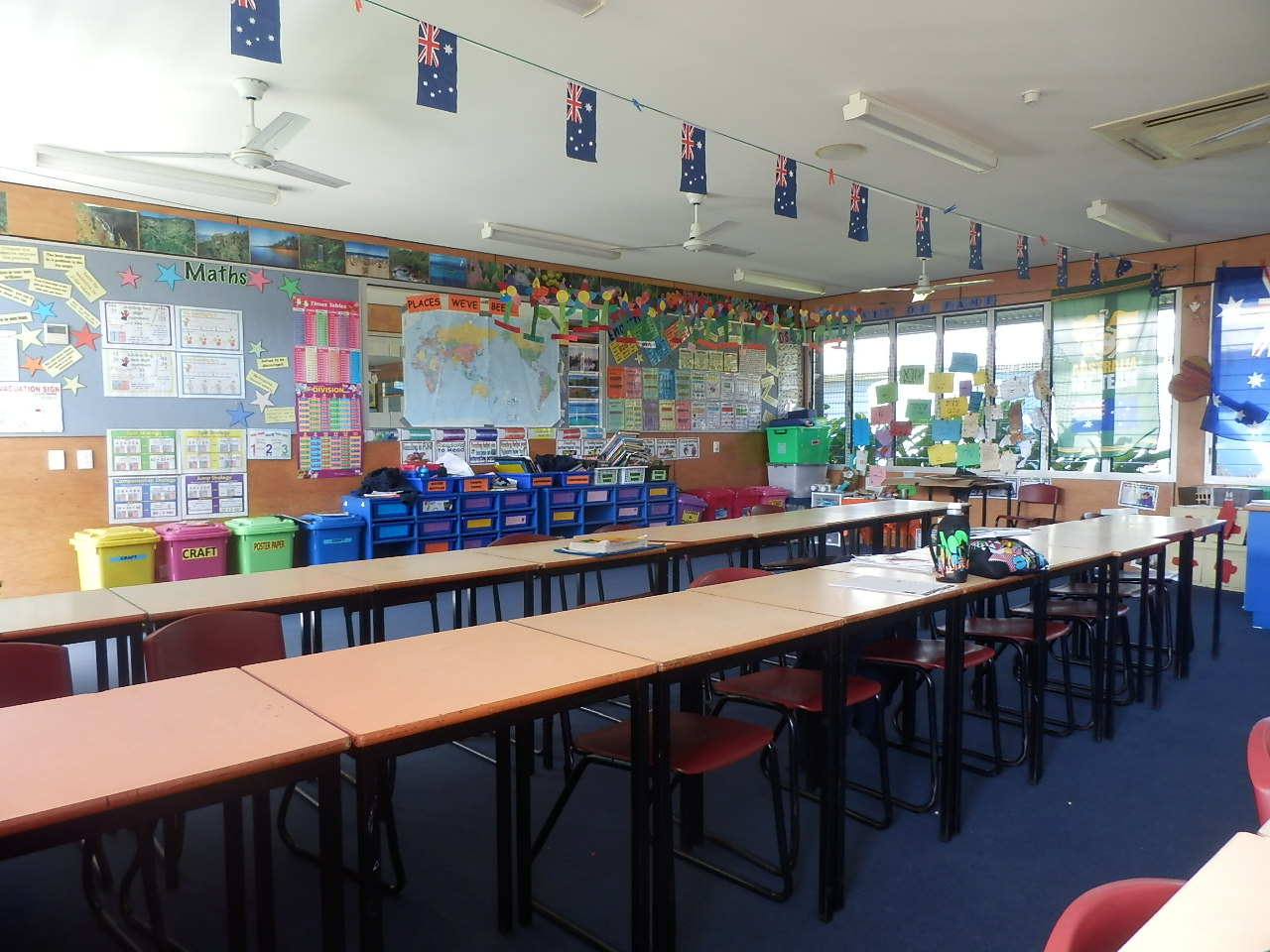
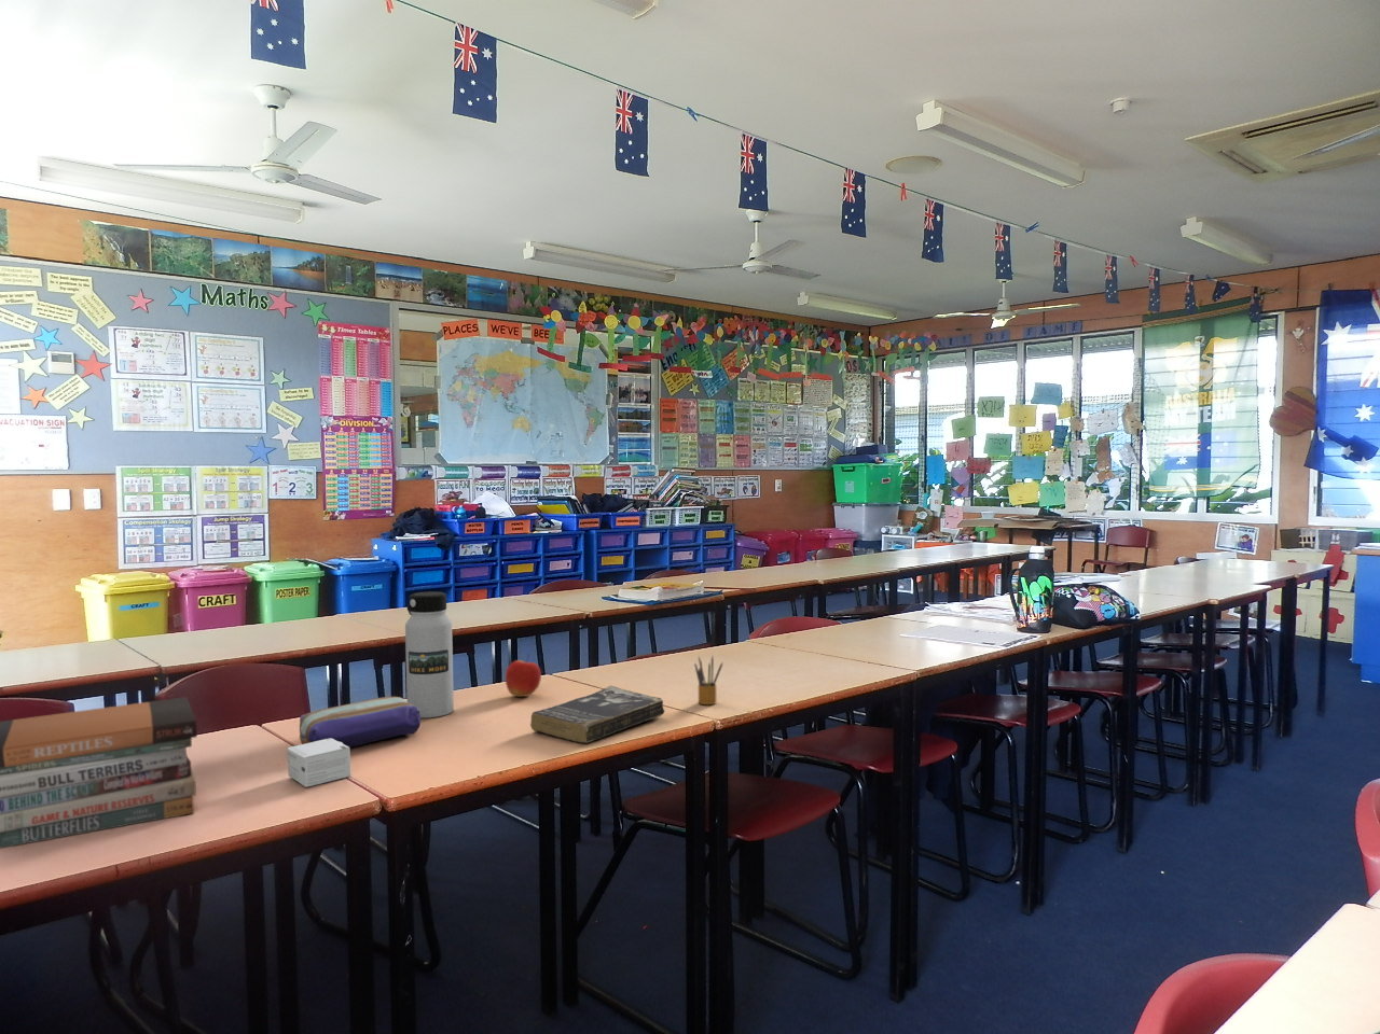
+ book stack [0,696,199,848]
+ pencil box [693,655,724,706]
+ book [529,685,666,744]
+ small box [287,739,351,789]
+ pencil case [299,696,422,748]
+ water bottle [404,590,455,719]
+ apple [504,653,542,698]
